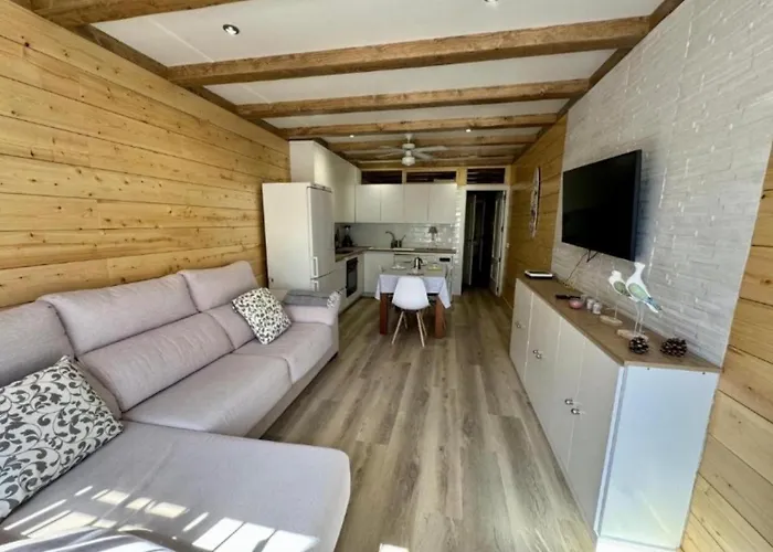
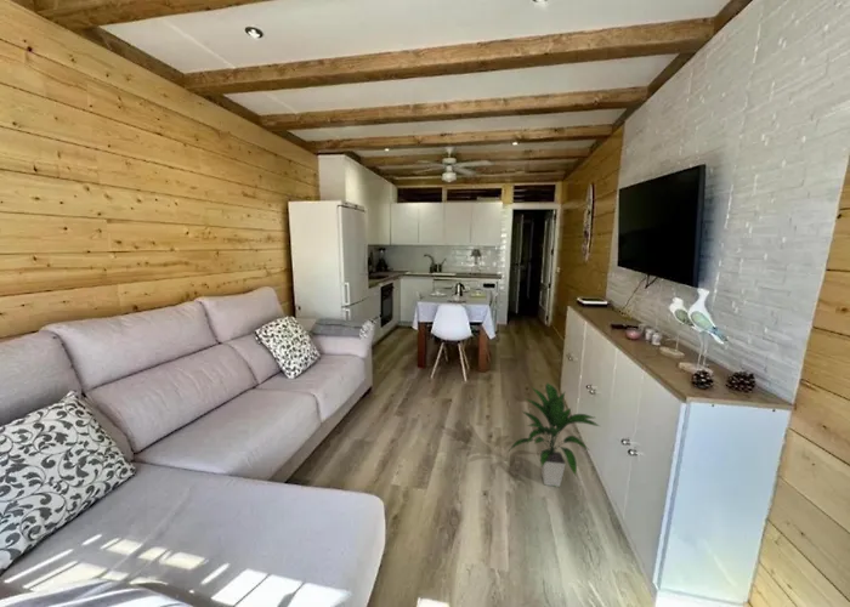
+ indoor plant [508,381,601,488]
